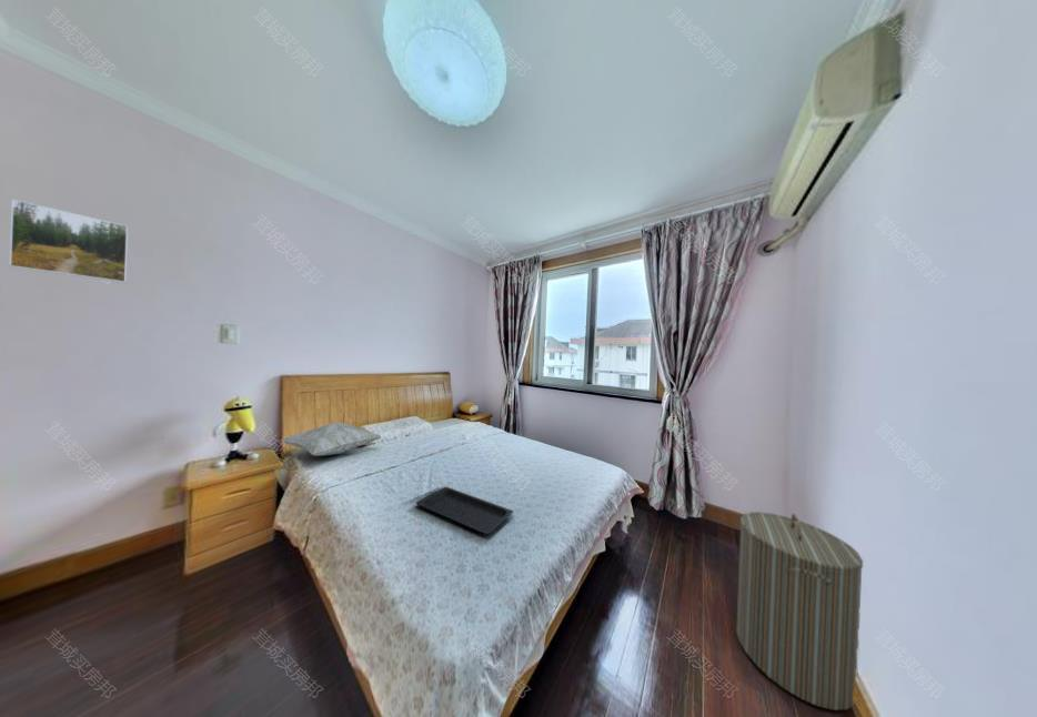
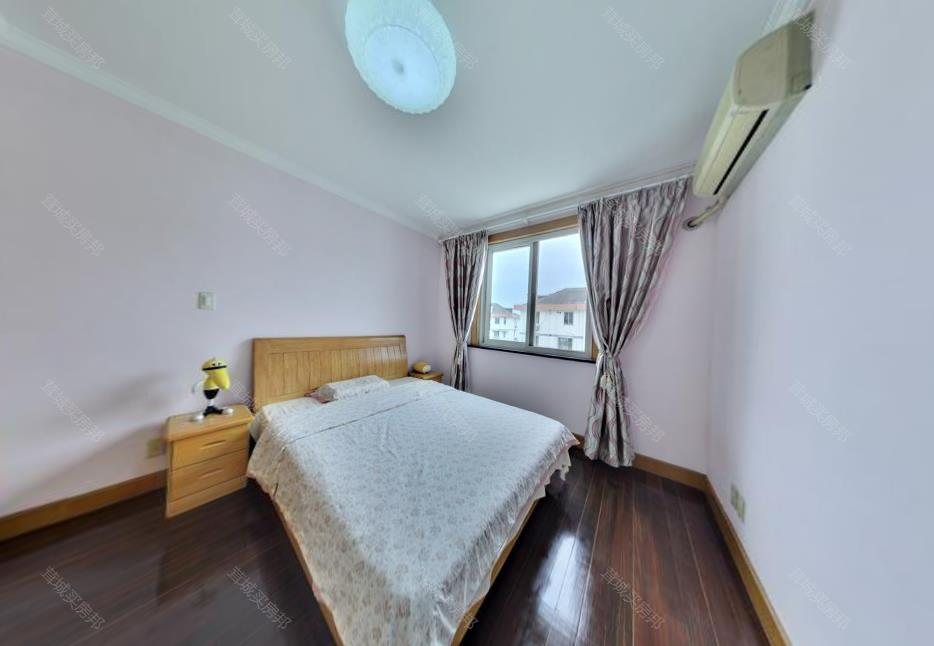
- serving tray [415,486,514,535]
- decorative pillow [280,422,382,457]
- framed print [8,198,129,284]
- laundry hamper [735,511,864,711]
